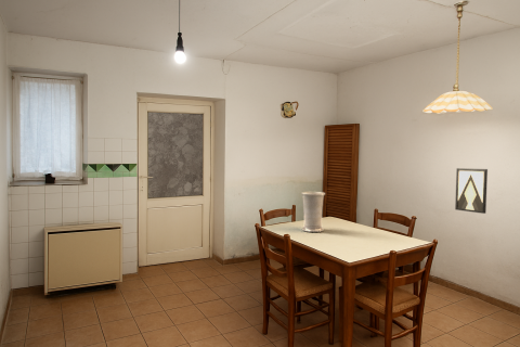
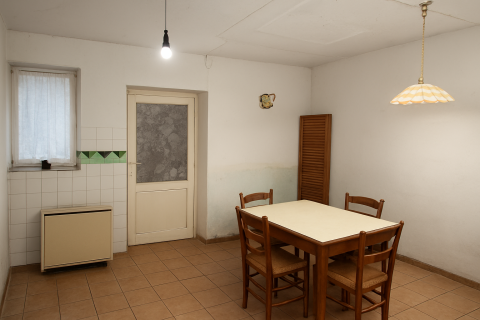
- wall art [454,167,489,215]
- vase [300,191,326,233]
